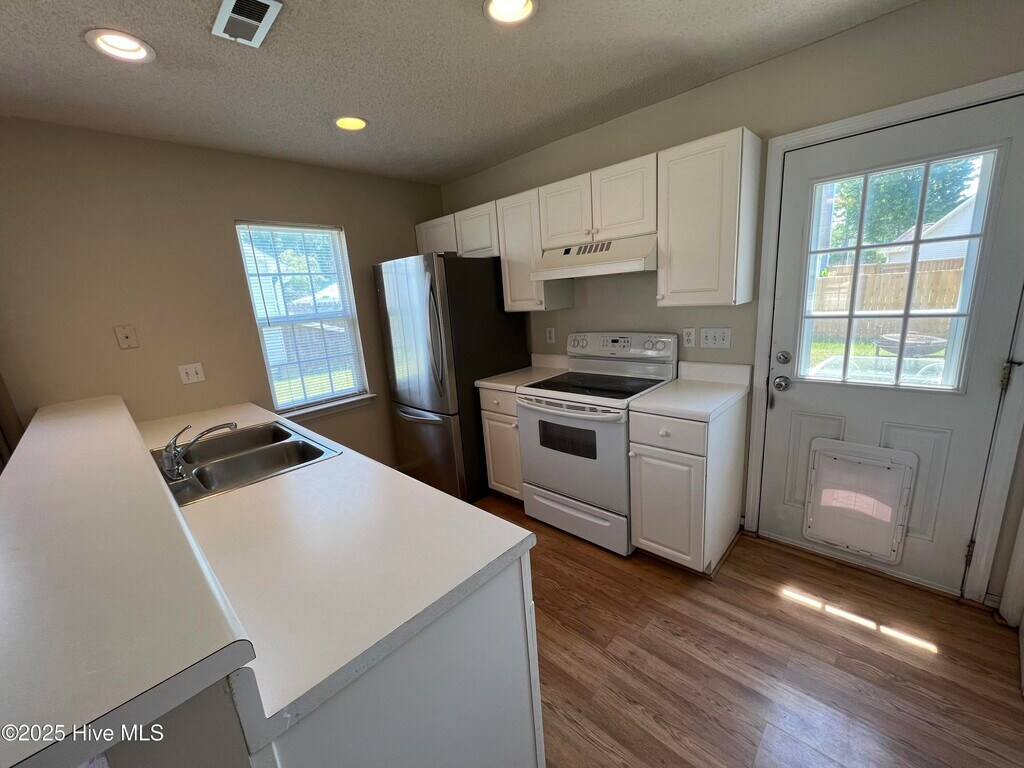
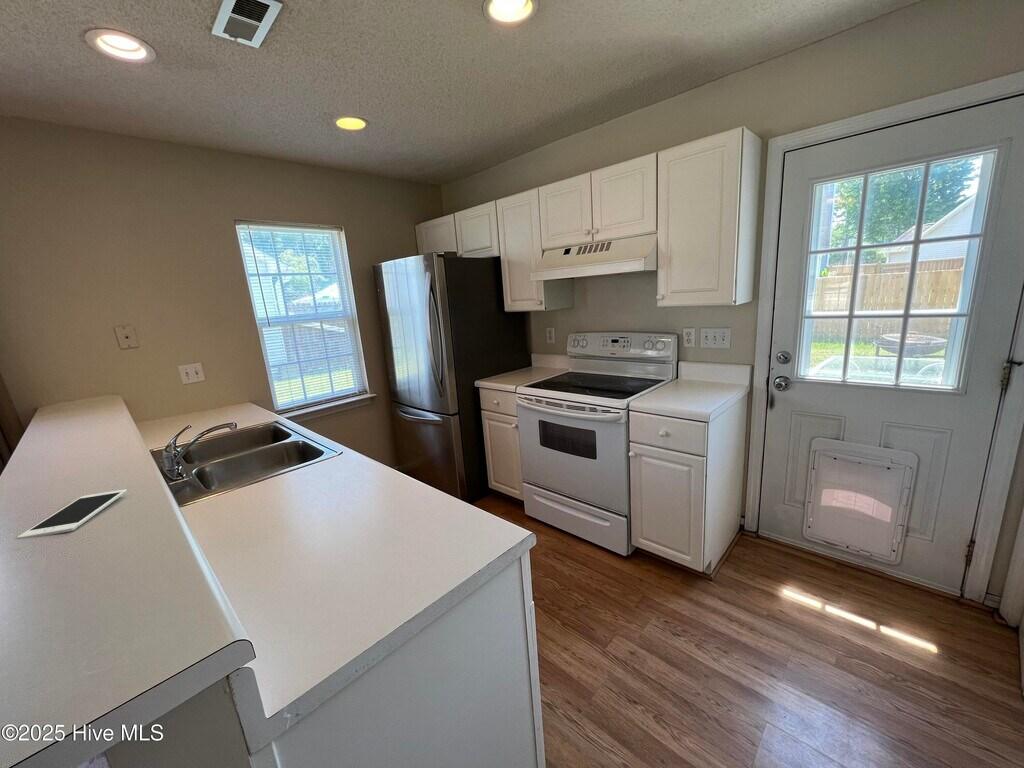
+ cell phone [16,488,128,540]
